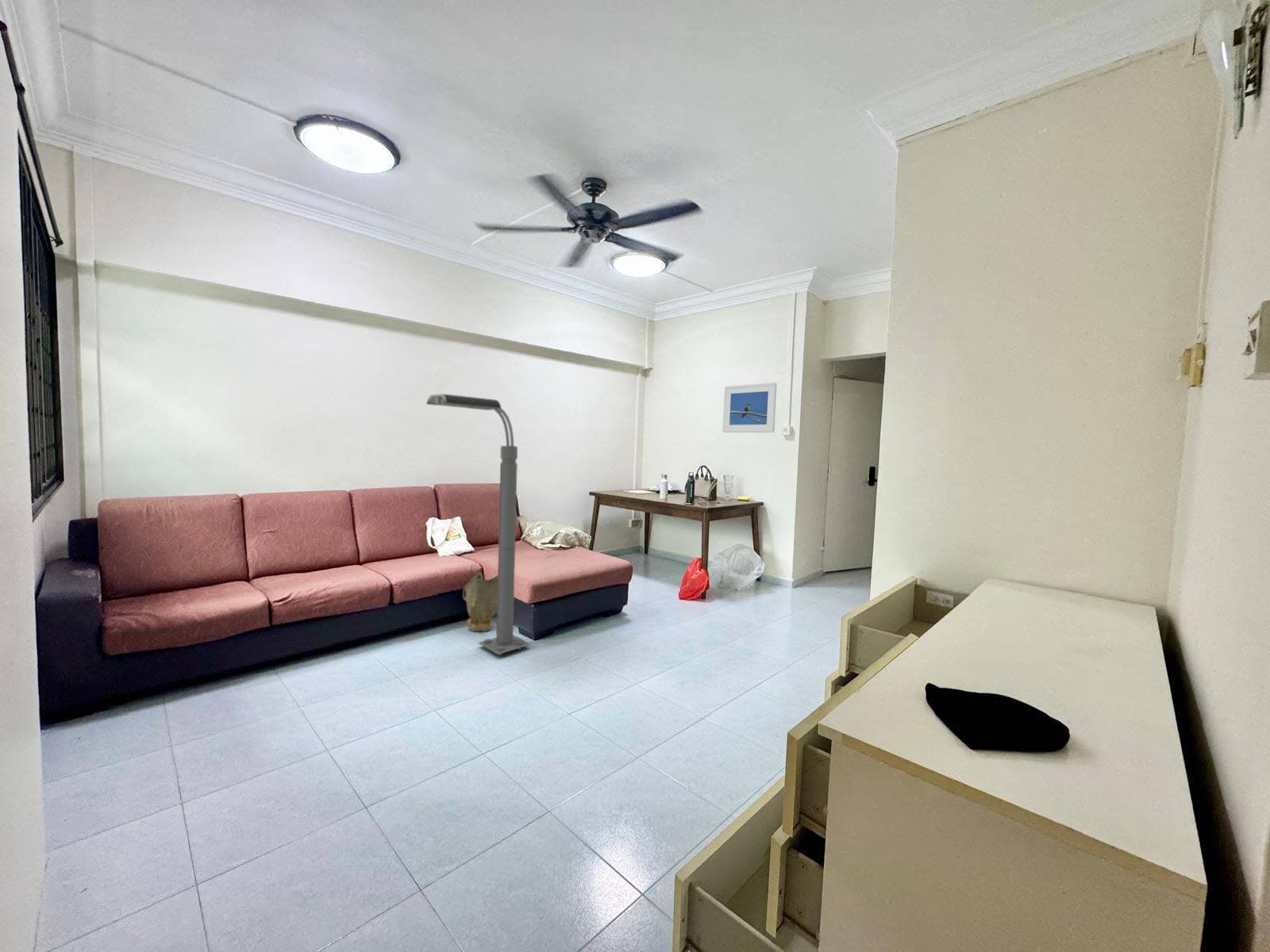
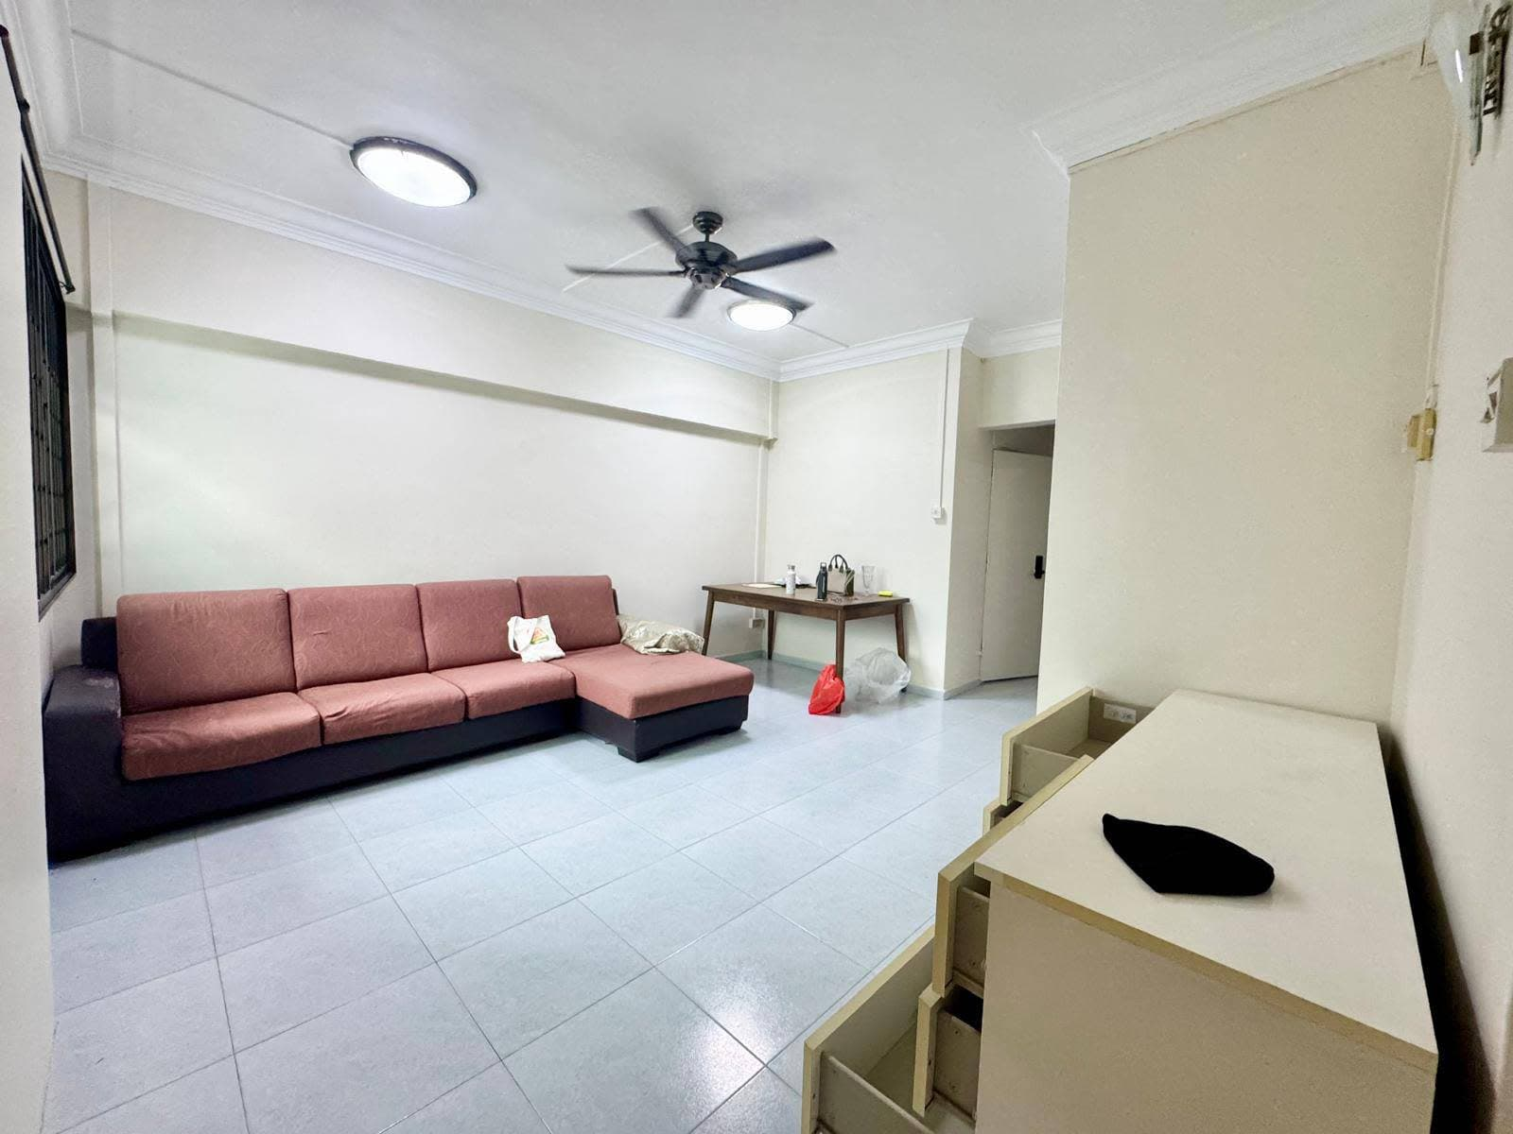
- bag [462,572,498,632]
- floor lamp [425,393,532,657]
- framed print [722,382,777,433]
